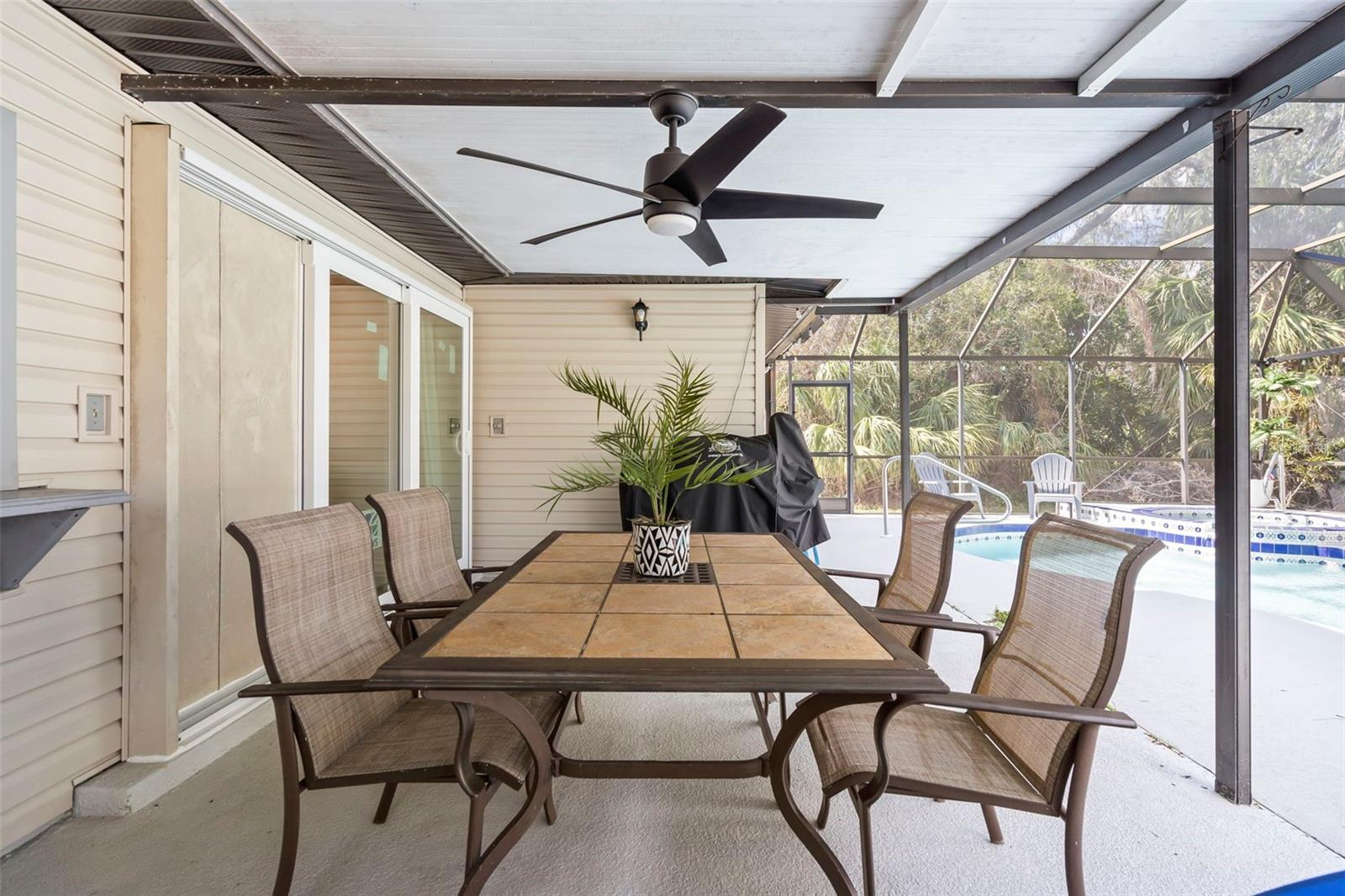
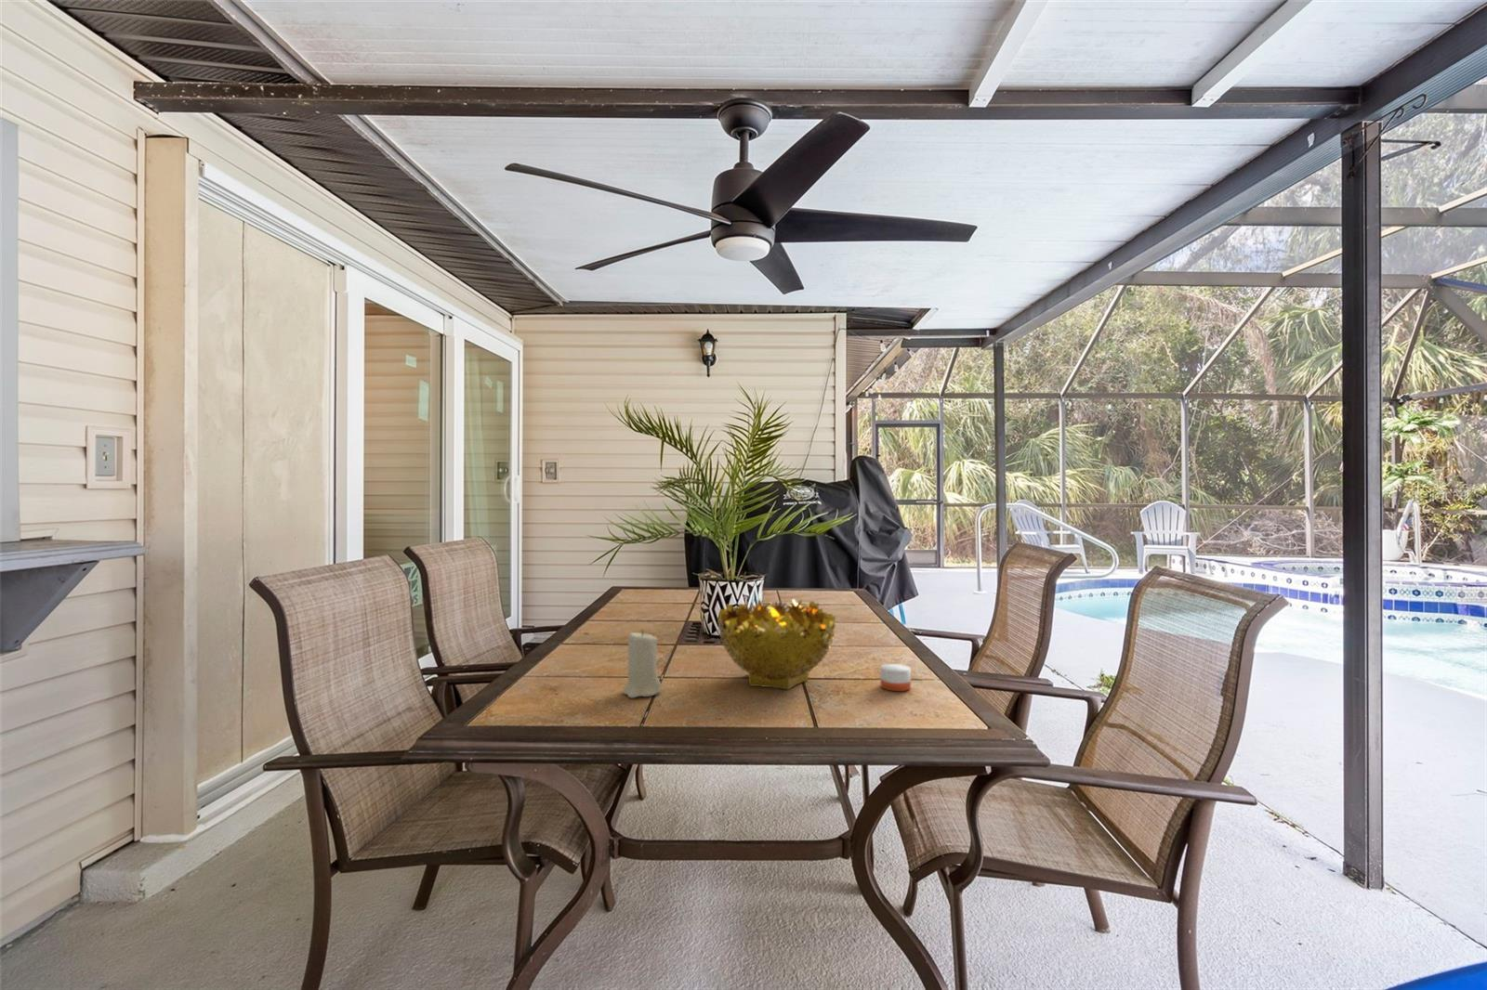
+ candle [621,629,662,699]
+ decorative bowl [716,598,837,691]
+ candle [879,659,912,692]
